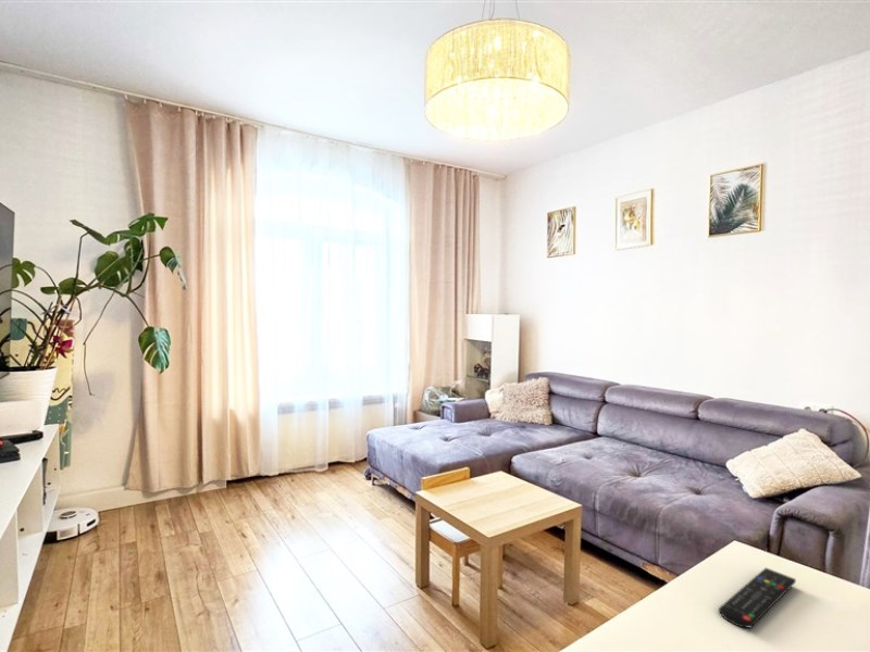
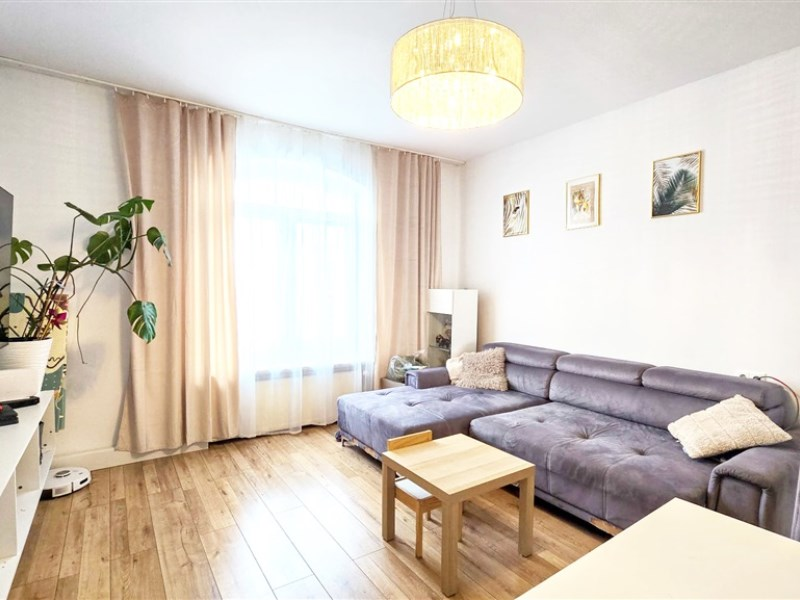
- remote control [718,567,797,628]
